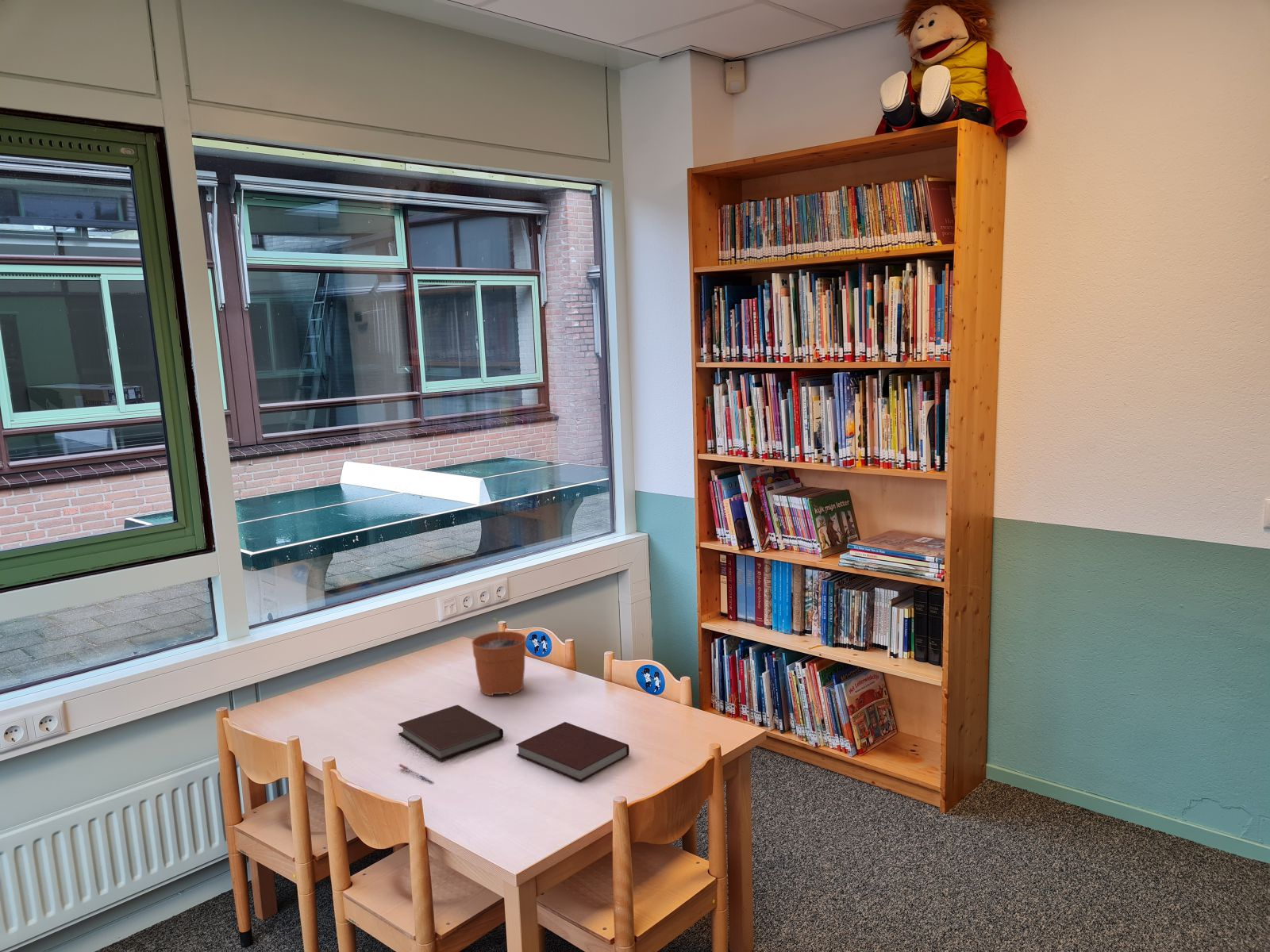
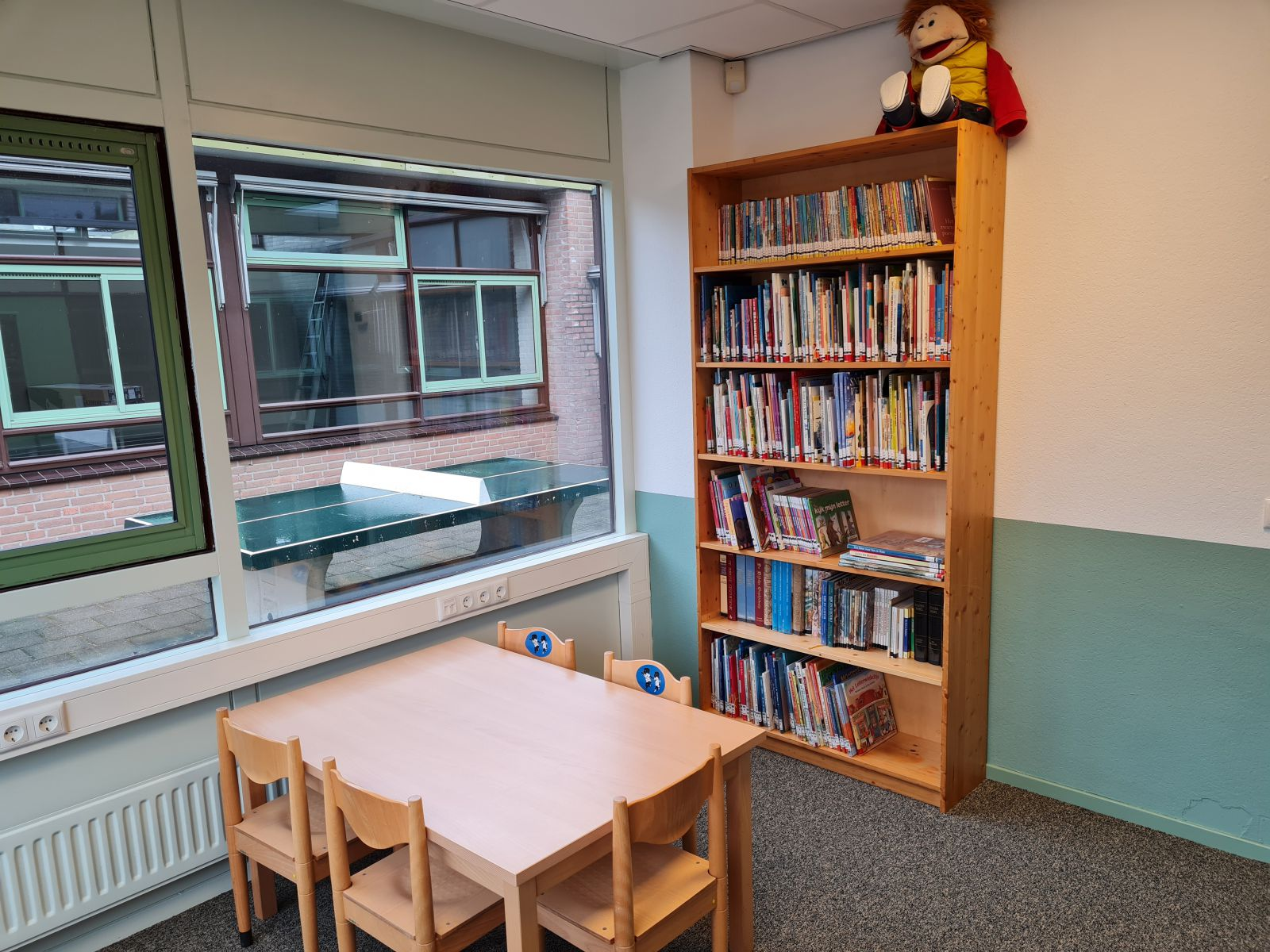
- notebook [515,721,630,782]
- plant pot [471,617,527,697]
- pen [398,763,433,784]
- notebook [397,704,504,762]
